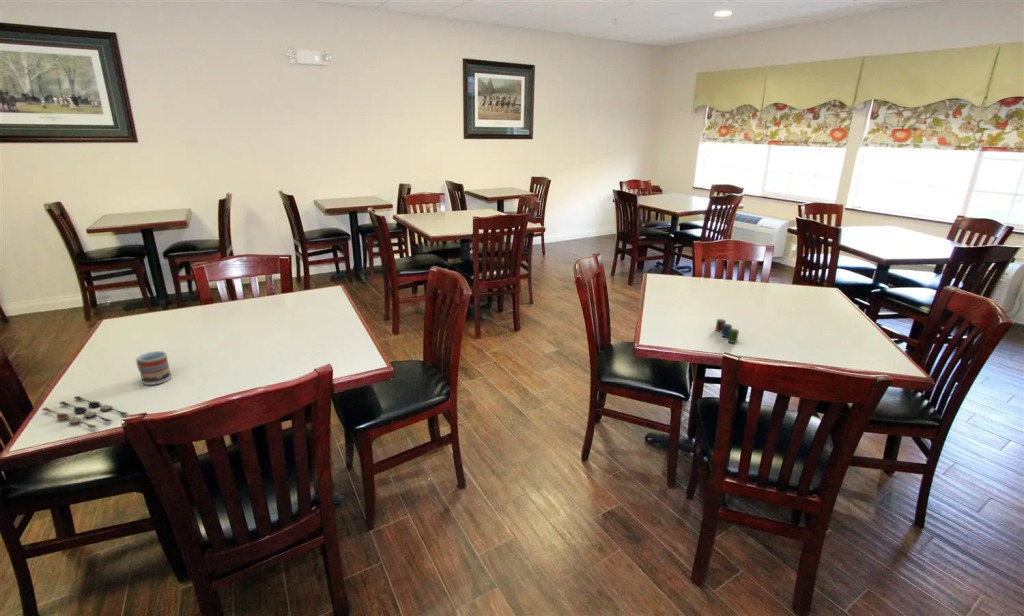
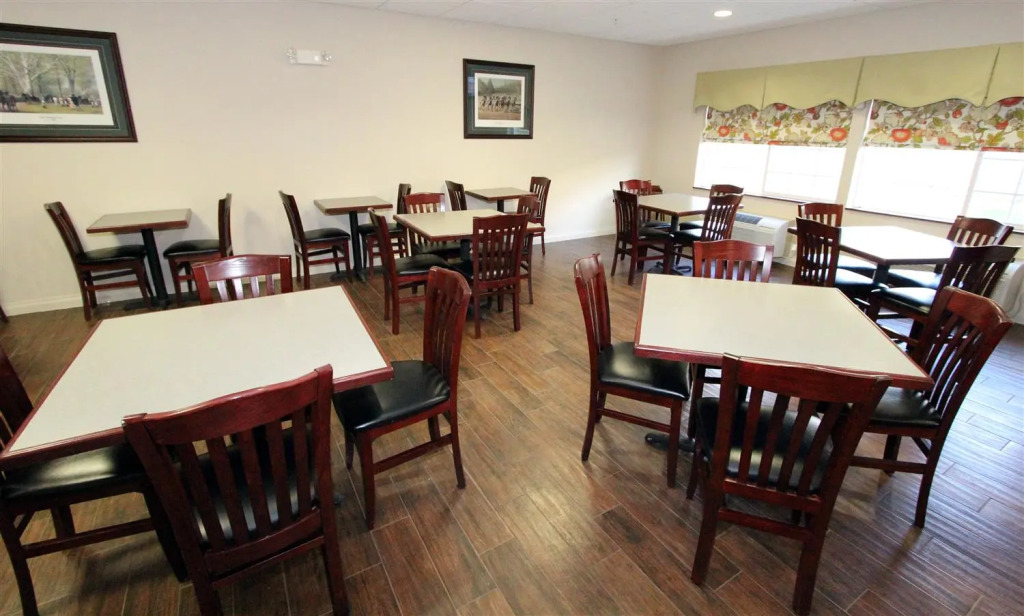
- cup [714,318,740,344]
- spoon [41,395,129,429]
- cup [135,350,172,386]
